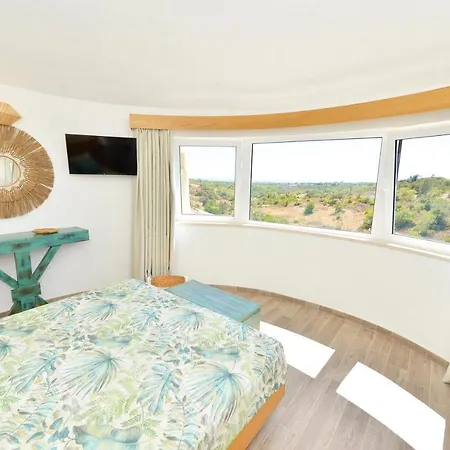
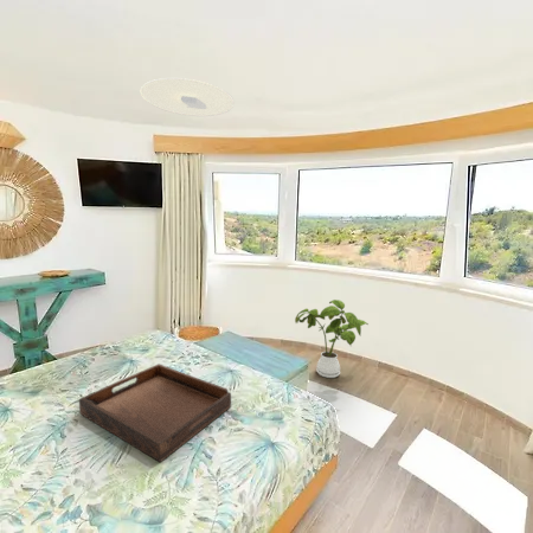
+ serving tray [78,362,232,463]
+ ceiling light [140,77,236,117]
+ house plant [294,298,370,379]
